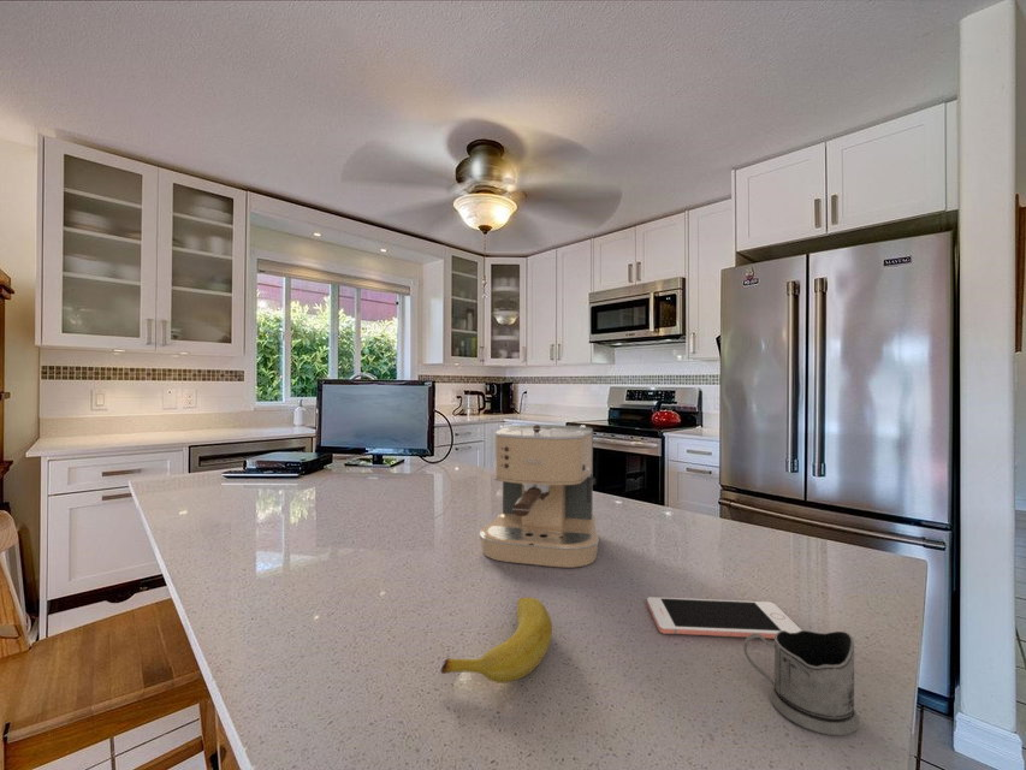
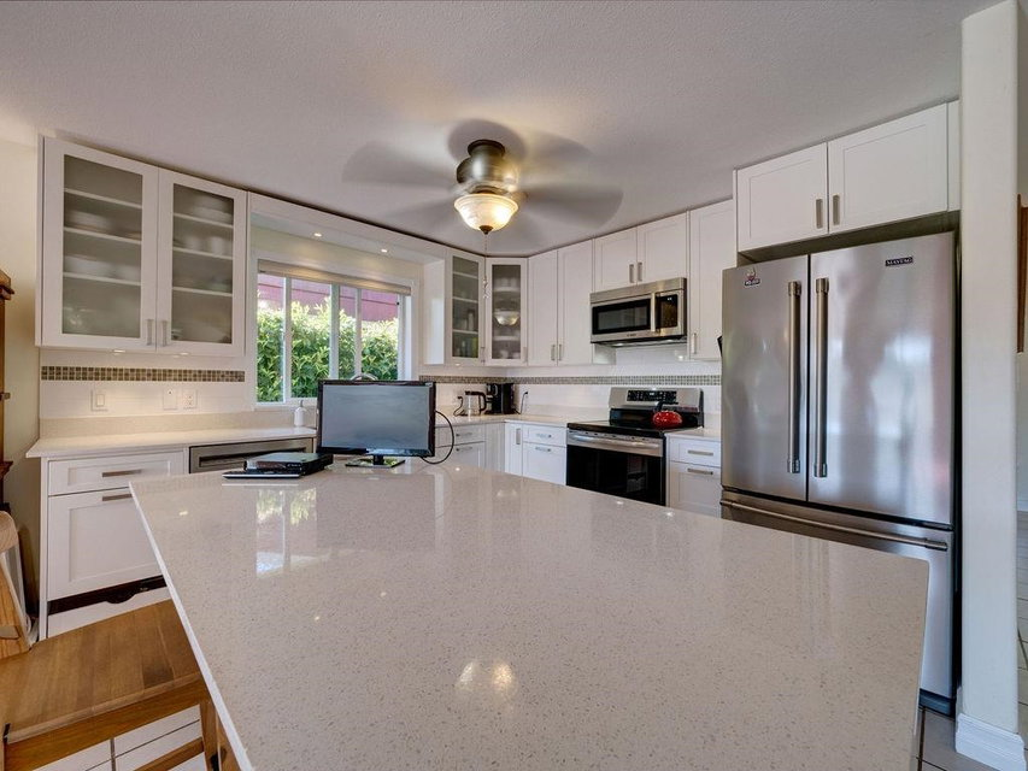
- tea glass holder [742,629,860,736]
- coffee maker [479,422,600,569]
- banana [440,596,553,685]
- cell phone [646,596,802,640]
